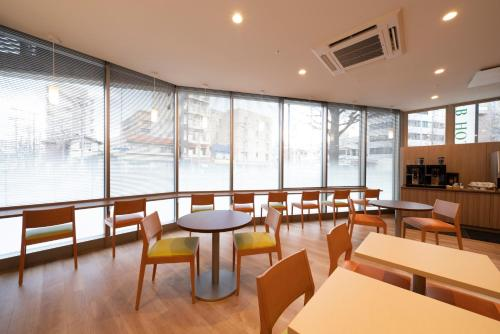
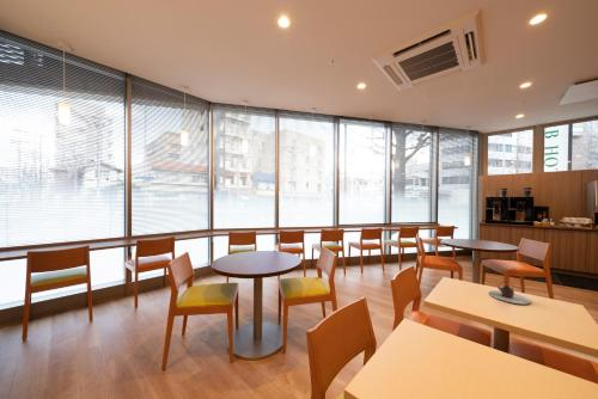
+ teapot [488,281,532,305]
